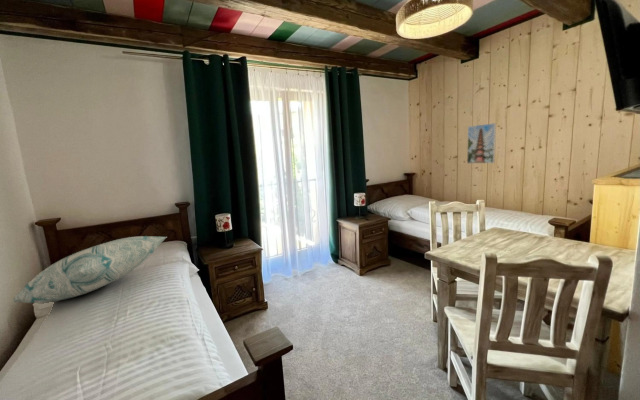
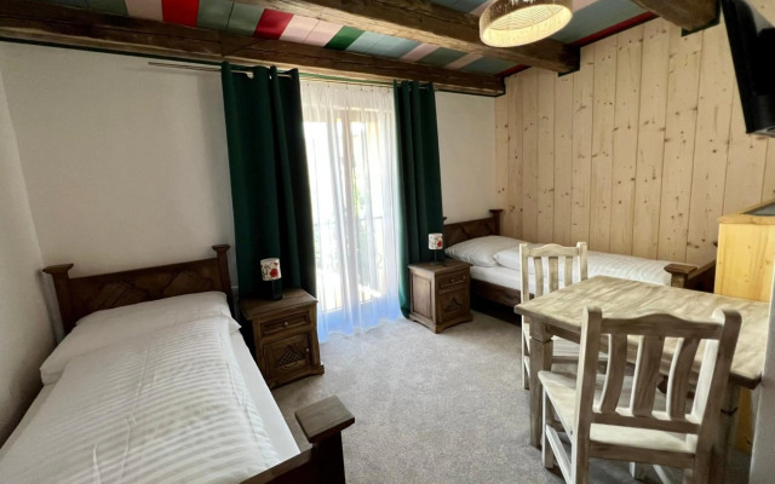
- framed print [466,122,497,165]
- decorative pillow [11,235,167,304]
